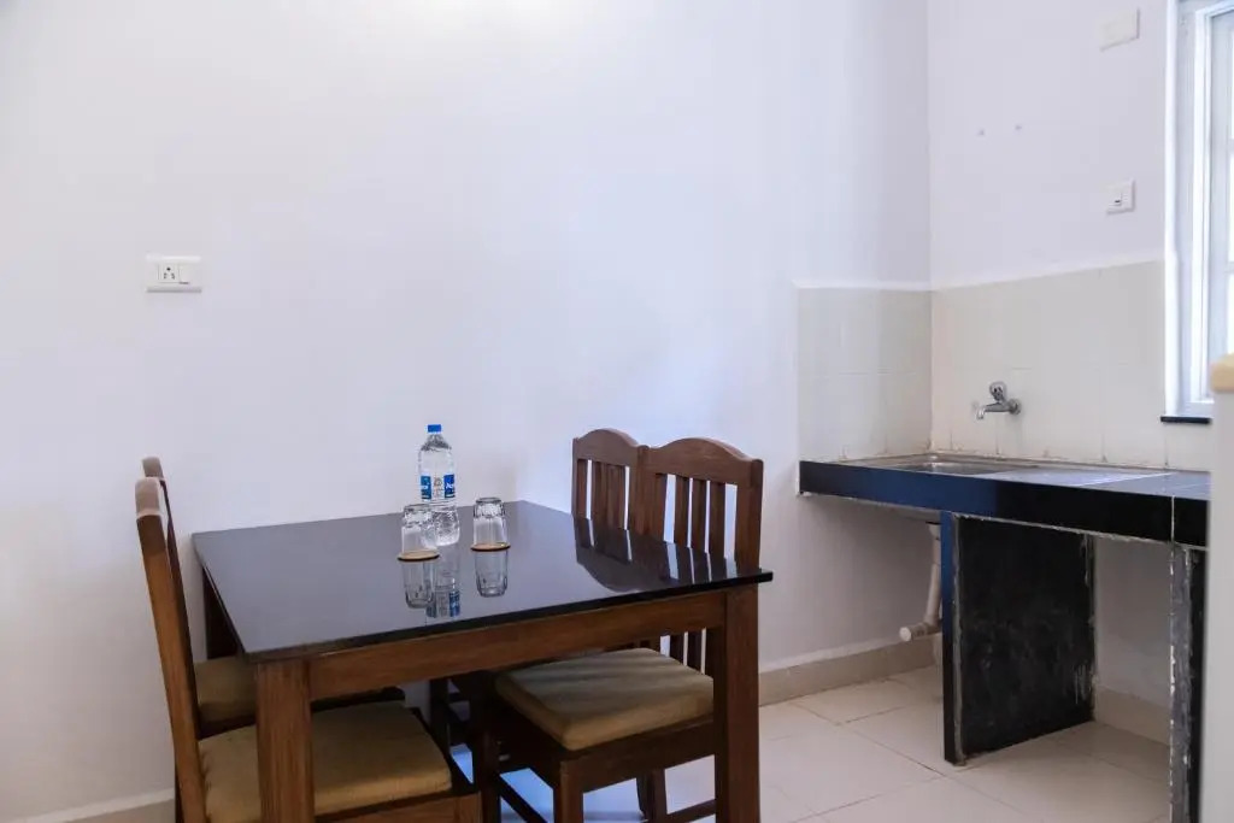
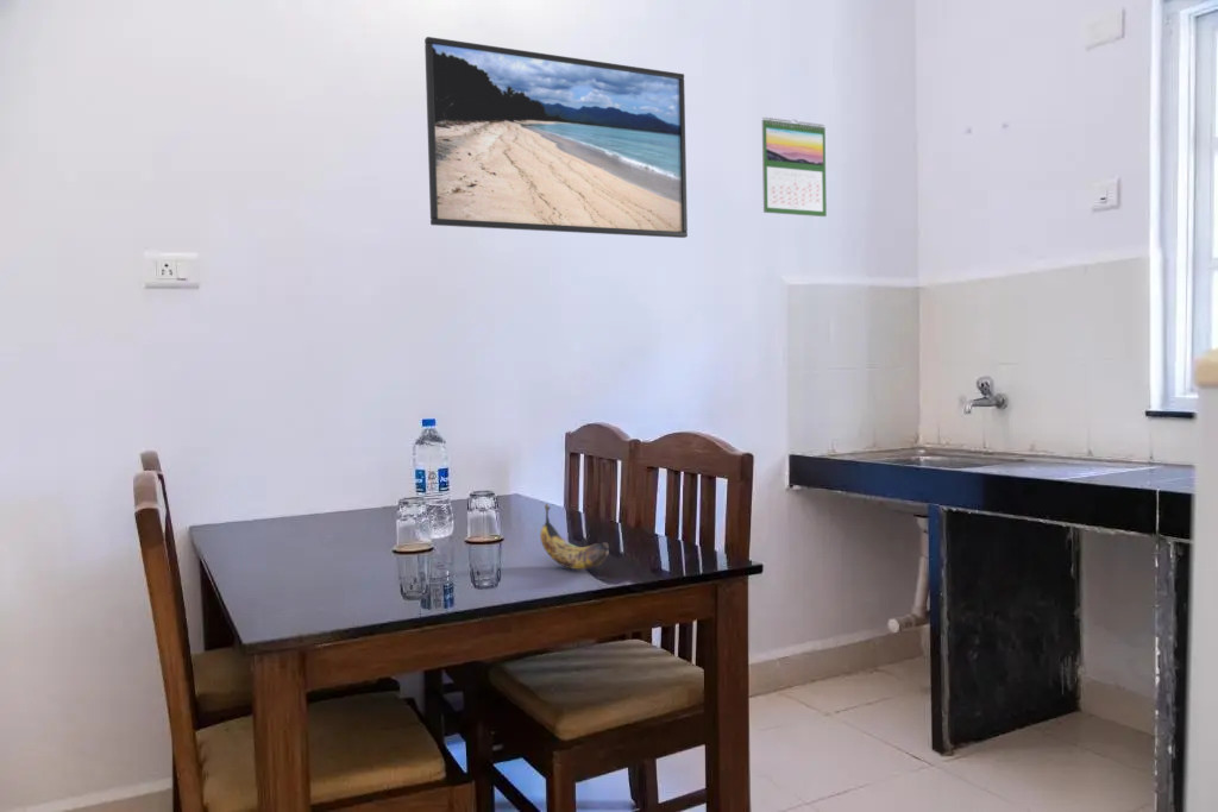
+ banana [539,503,610,571]
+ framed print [423,36,689,239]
+ calendar [761,117,828,218]
